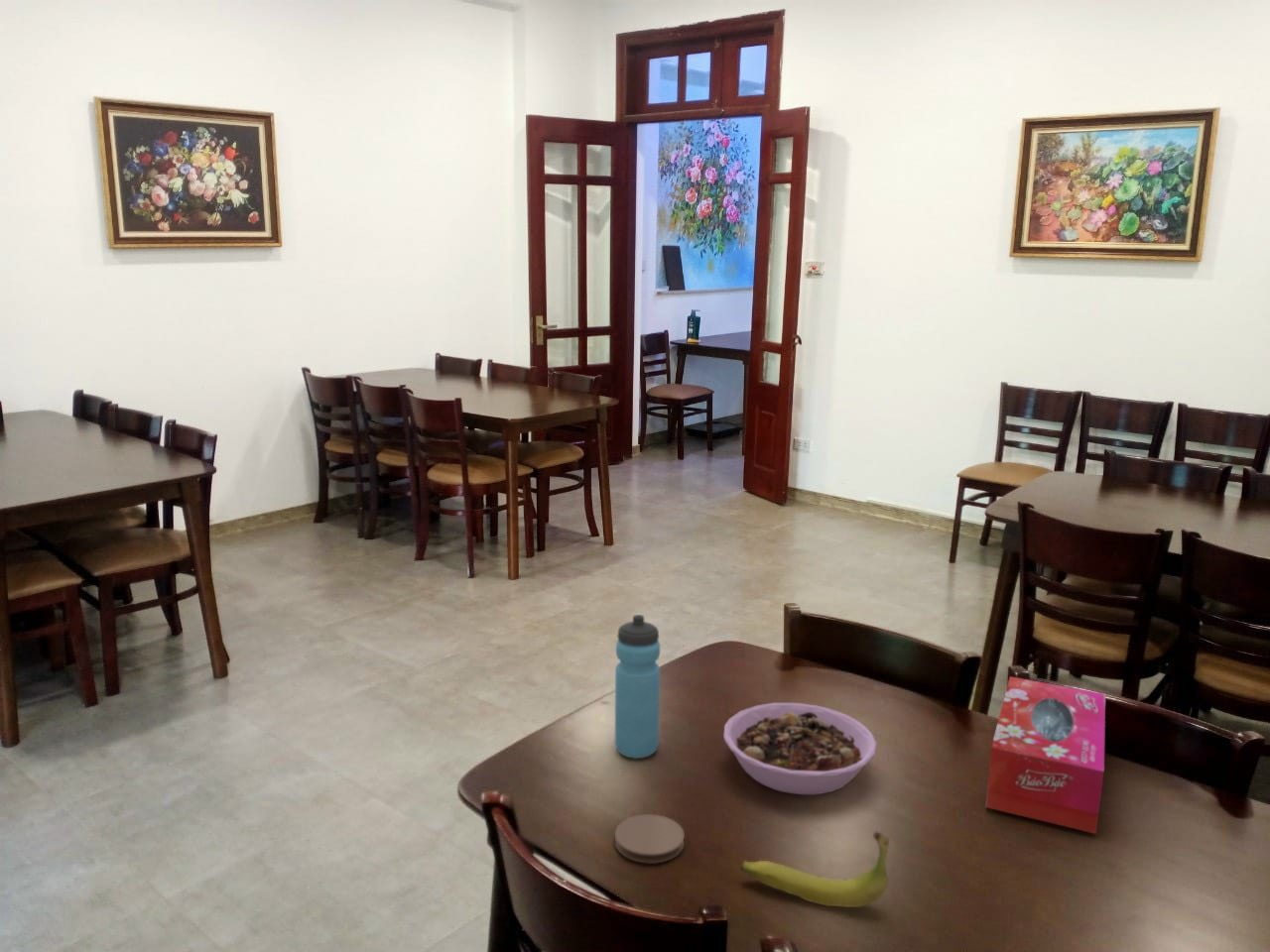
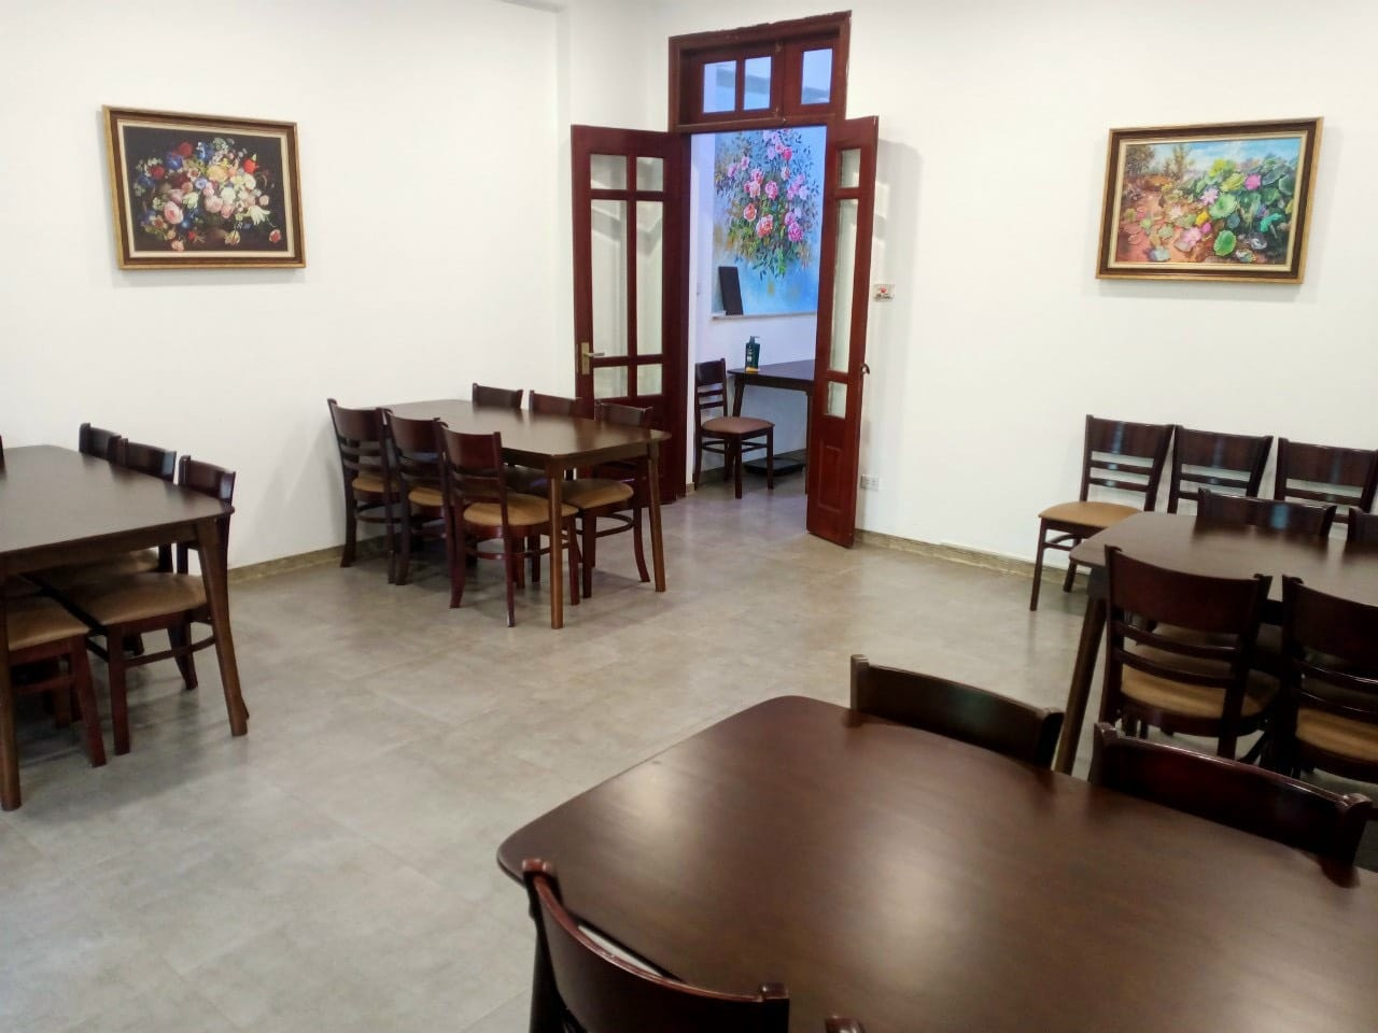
- tissue box [984,675,1106,835]
- banana [740,830,890,908]
- coaster [614,813,686,865]
- bowl [723,702,877,795]
- water bottle [614,614,661,760]
